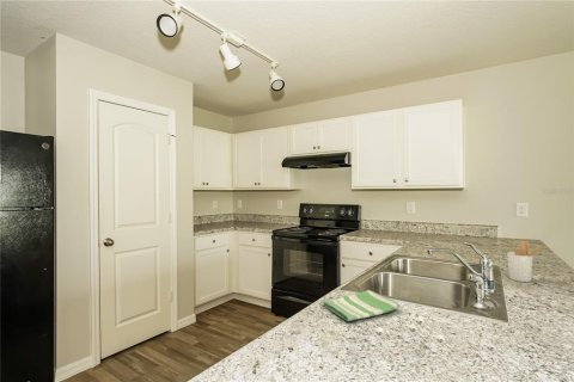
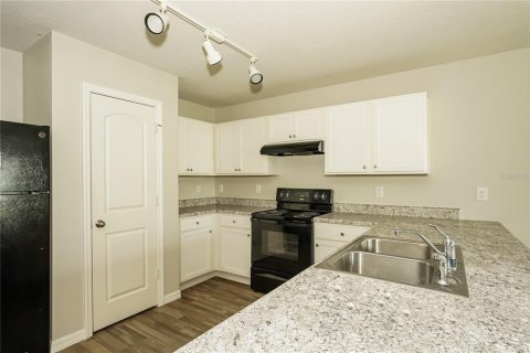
- dish towel [320,289,402,322]
- utensil holder [506,240,546,283]
